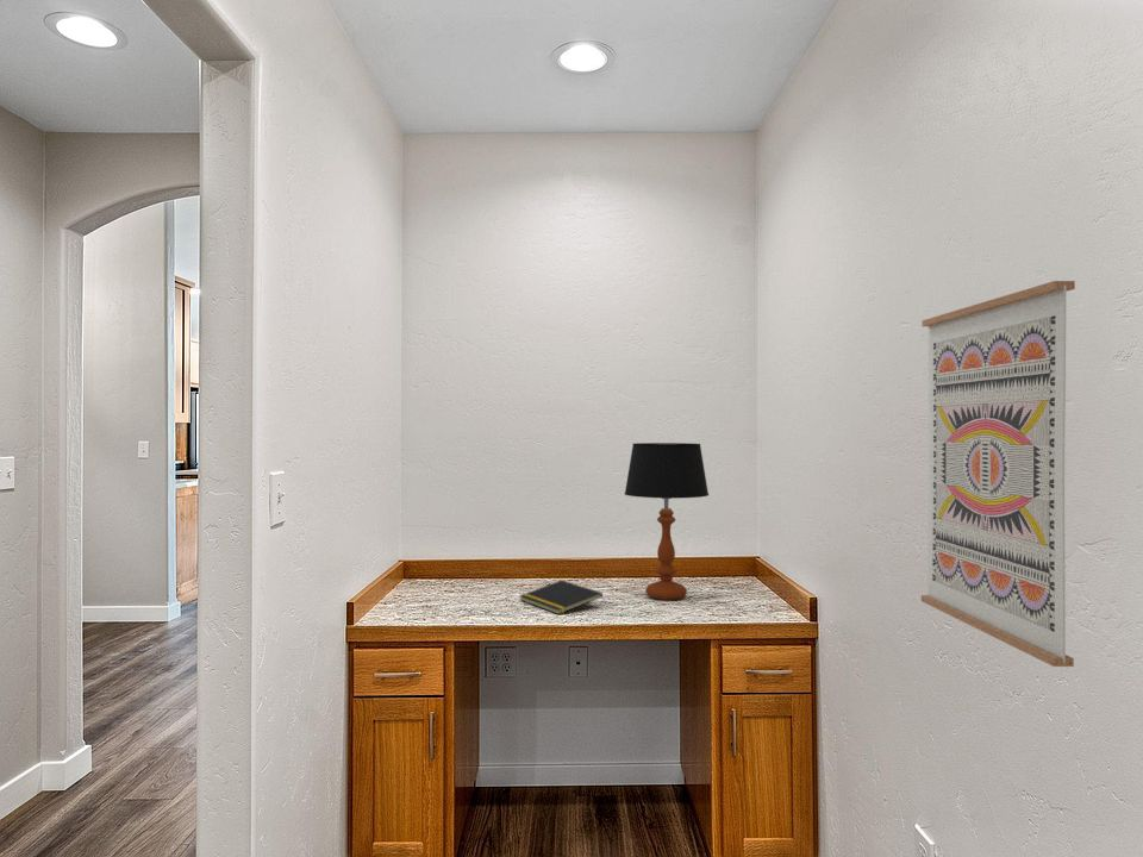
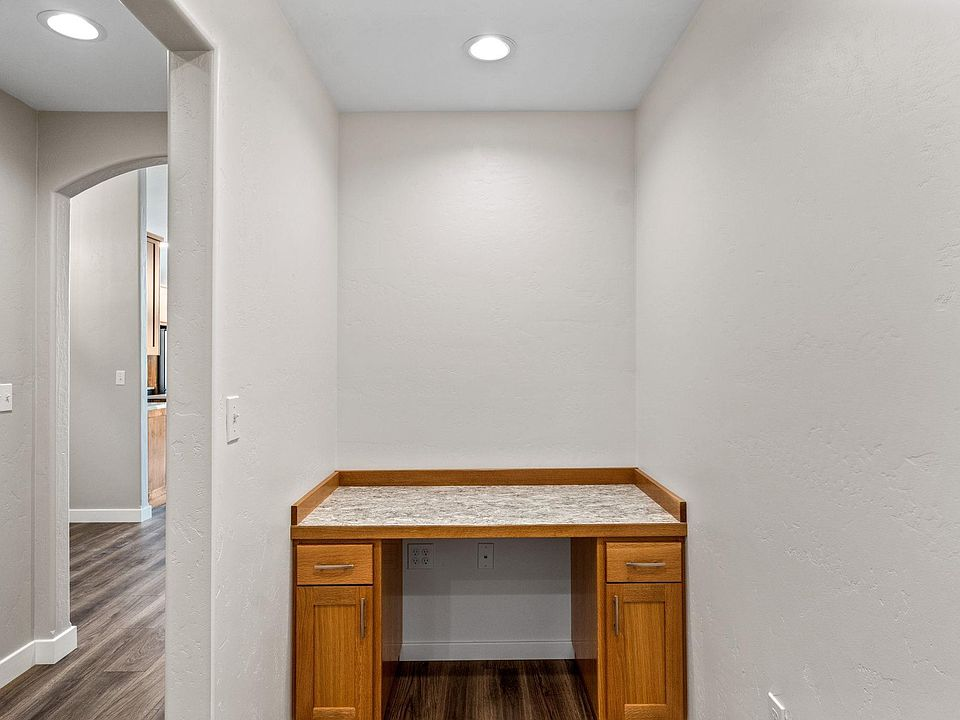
- table lamp [624,442,710,601]
- notepad [518,580,604,615]
- wall art [920,280,1076,668]
